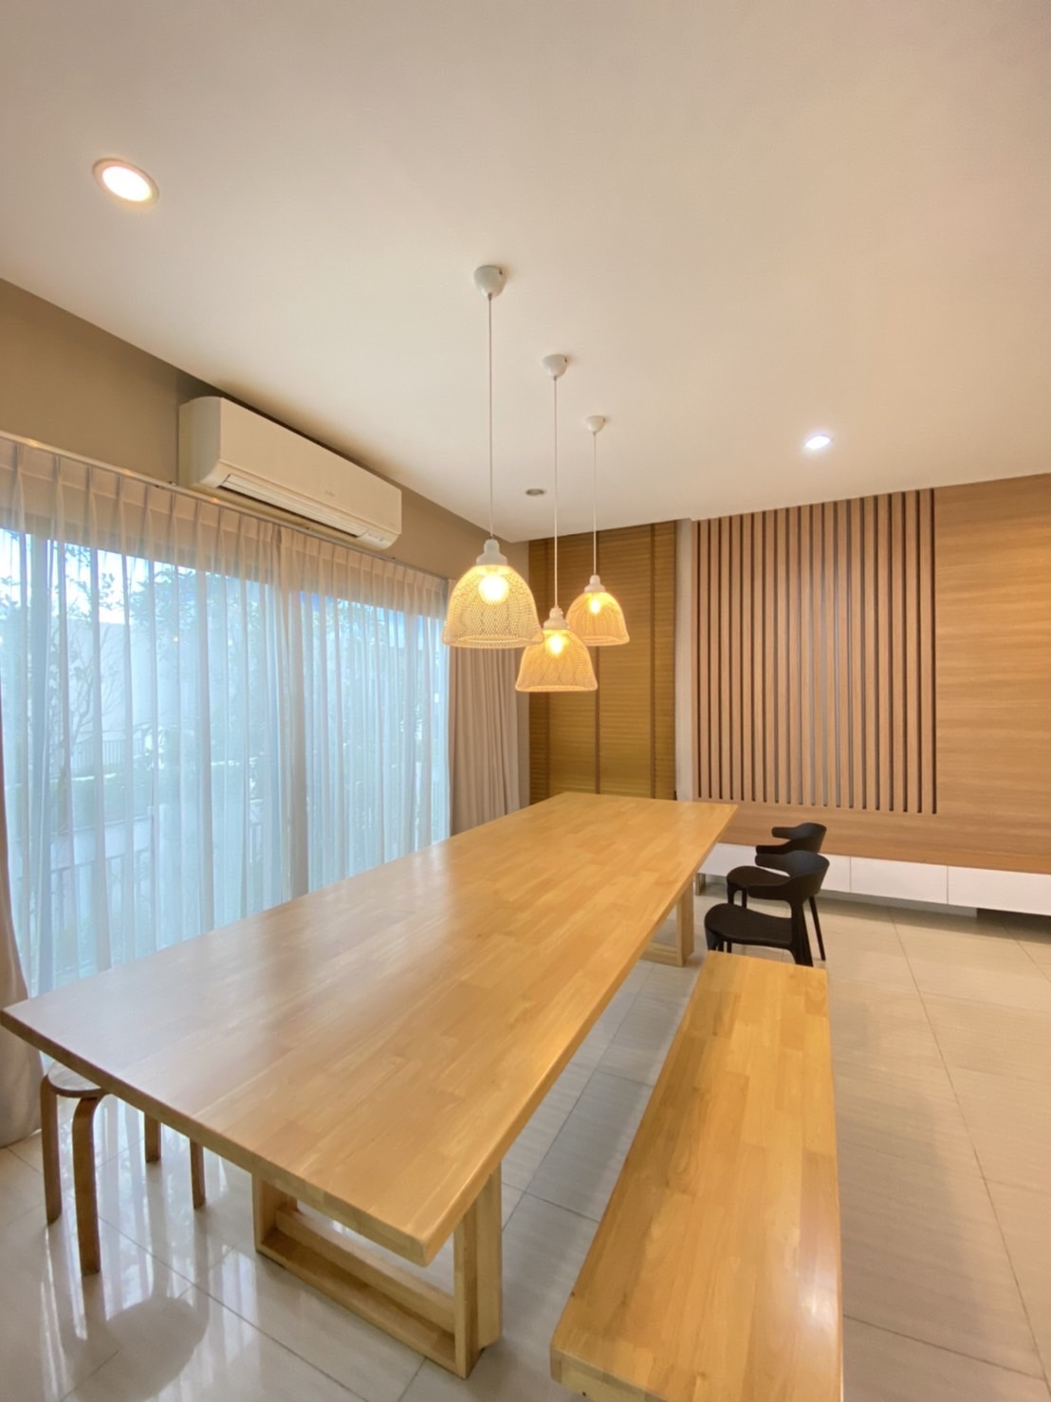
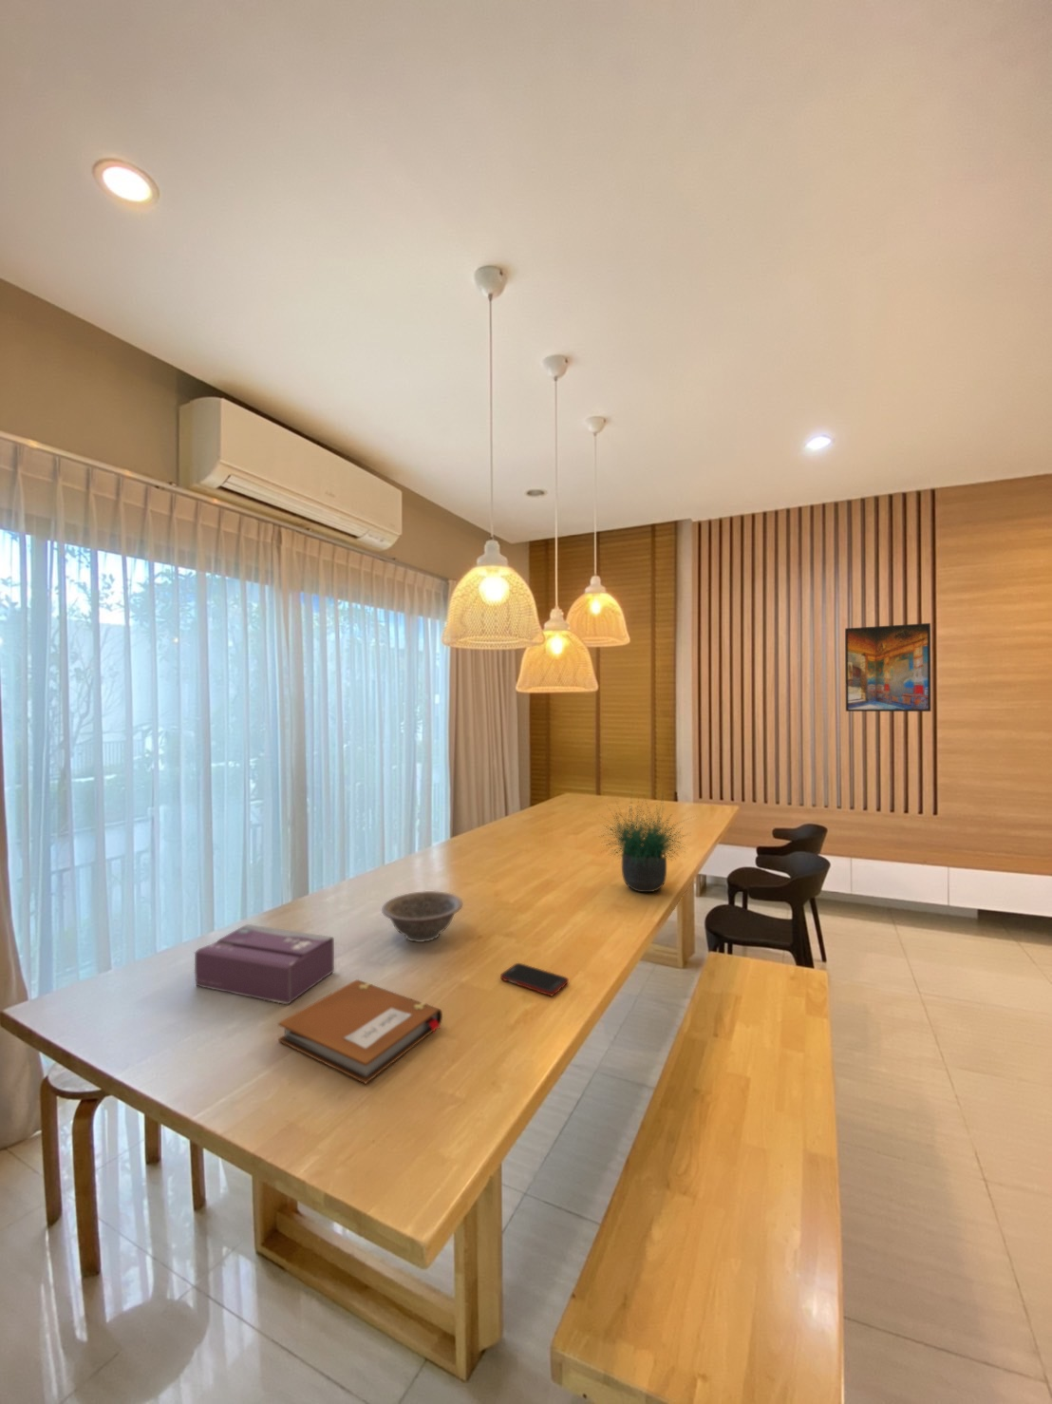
+ potted plant [596,786,699,893]
+ decorative bowl [381,890,463,943]
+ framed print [844,622,933,712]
+ tissue box [193,923,335,1005]
+ cell phone [499,962,570,996]
+ notebook [277,978,443,1085]
